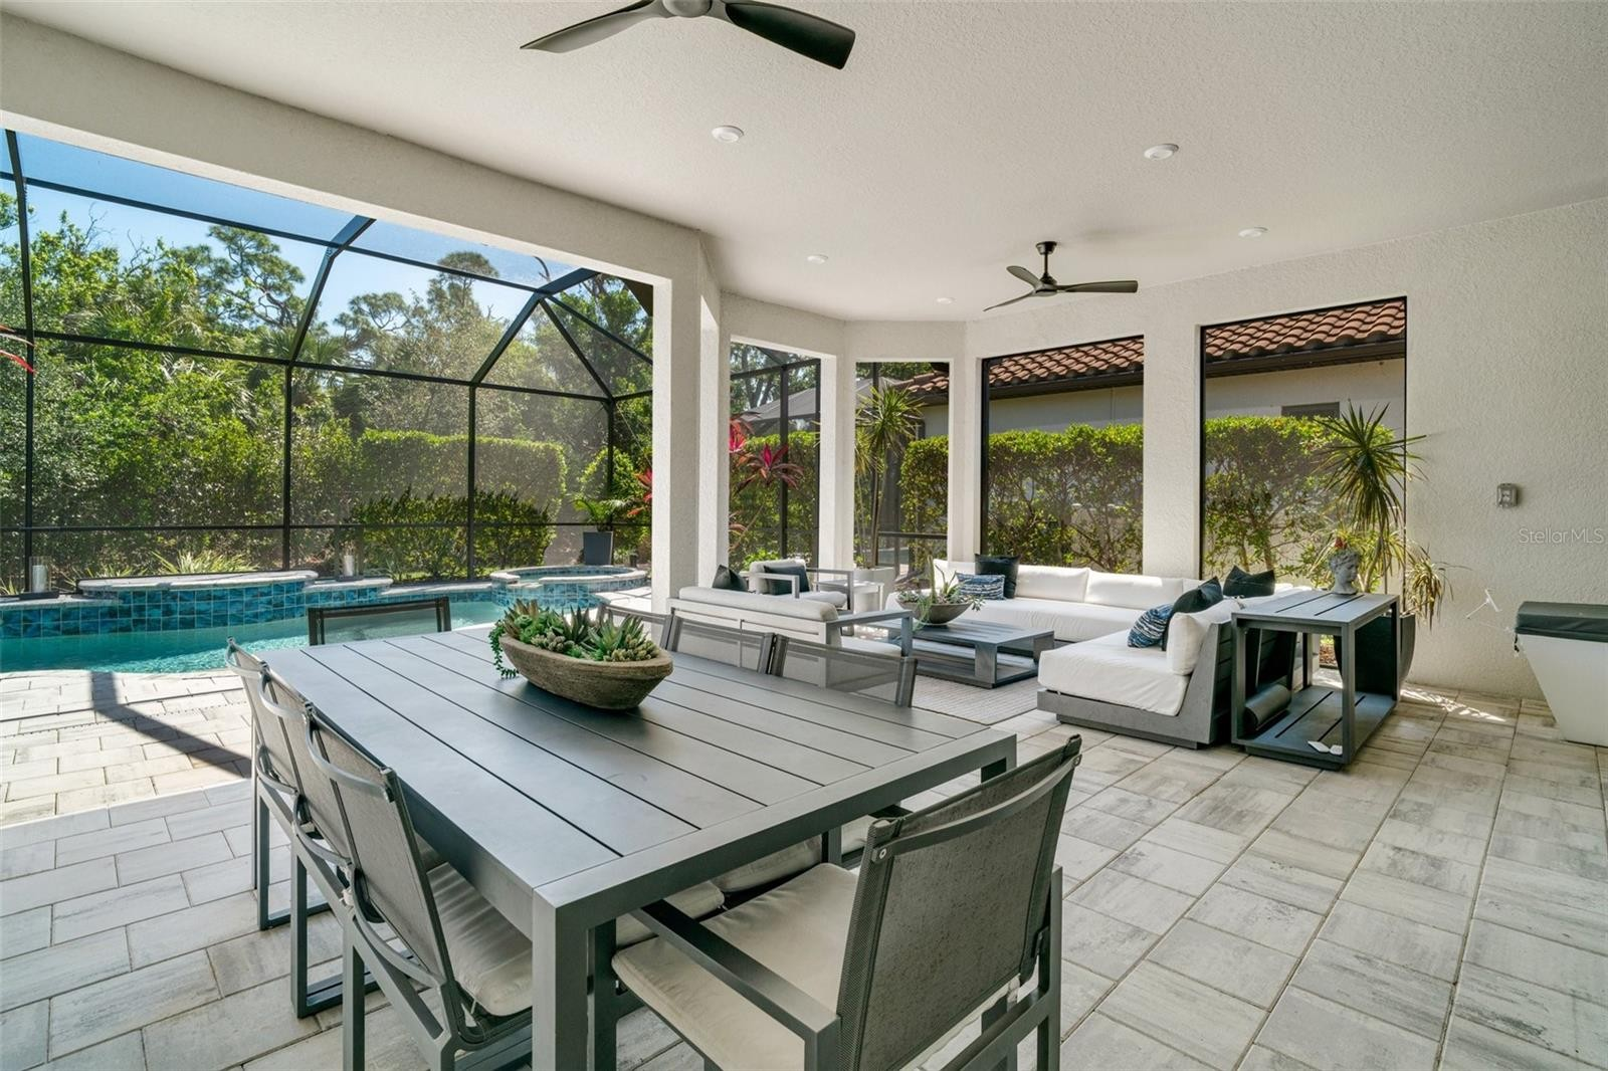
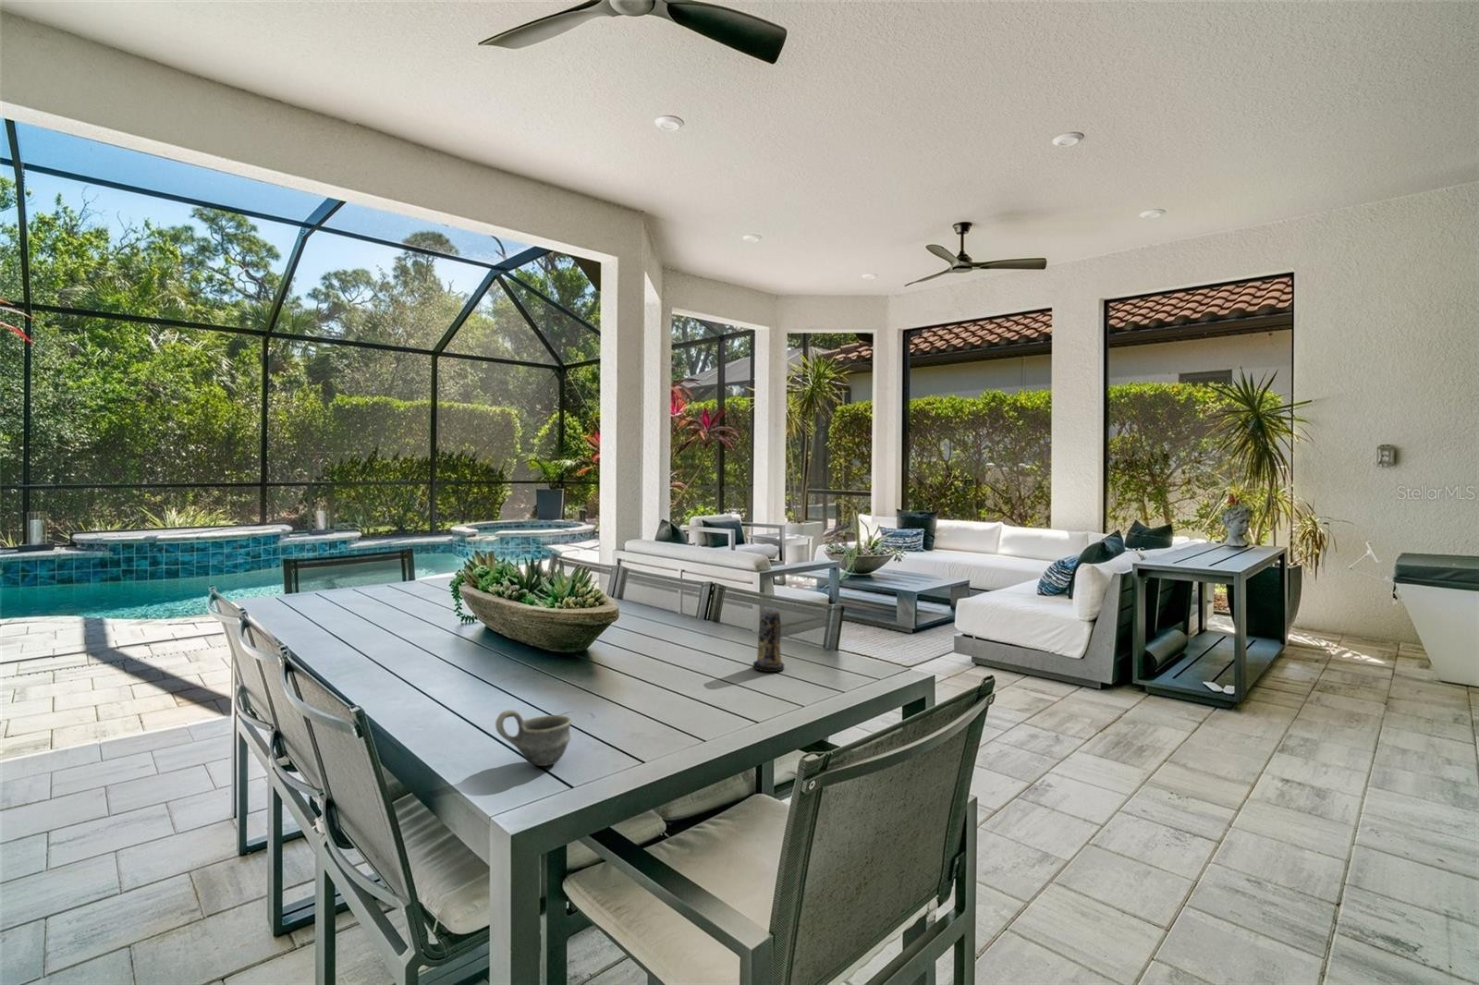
+ candle [752,608,785,673]
+ cup [495,709,572,767]
